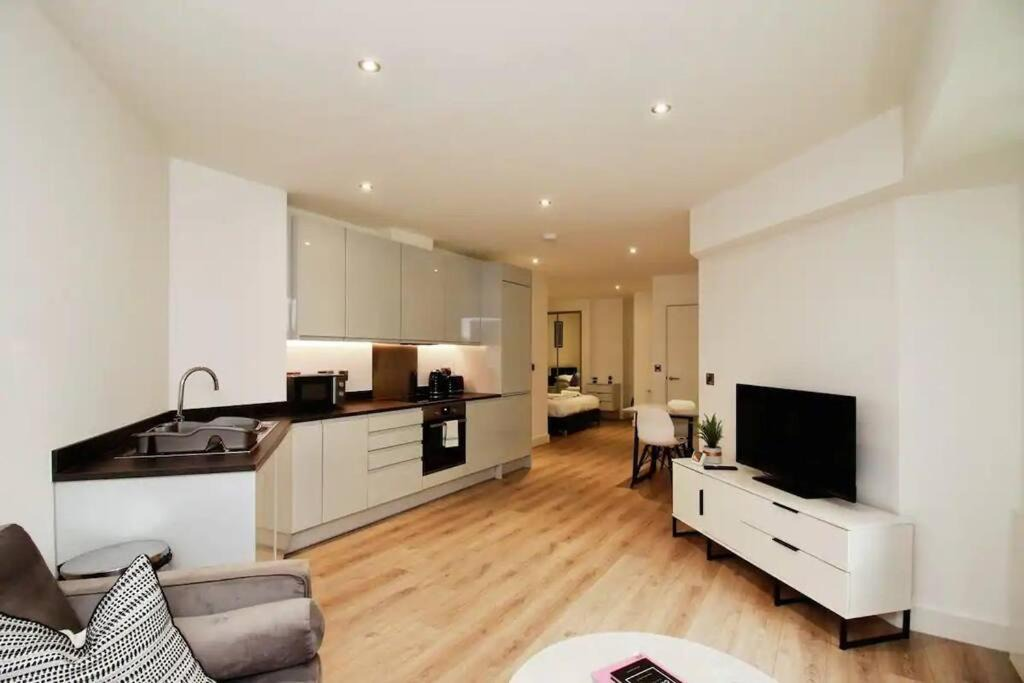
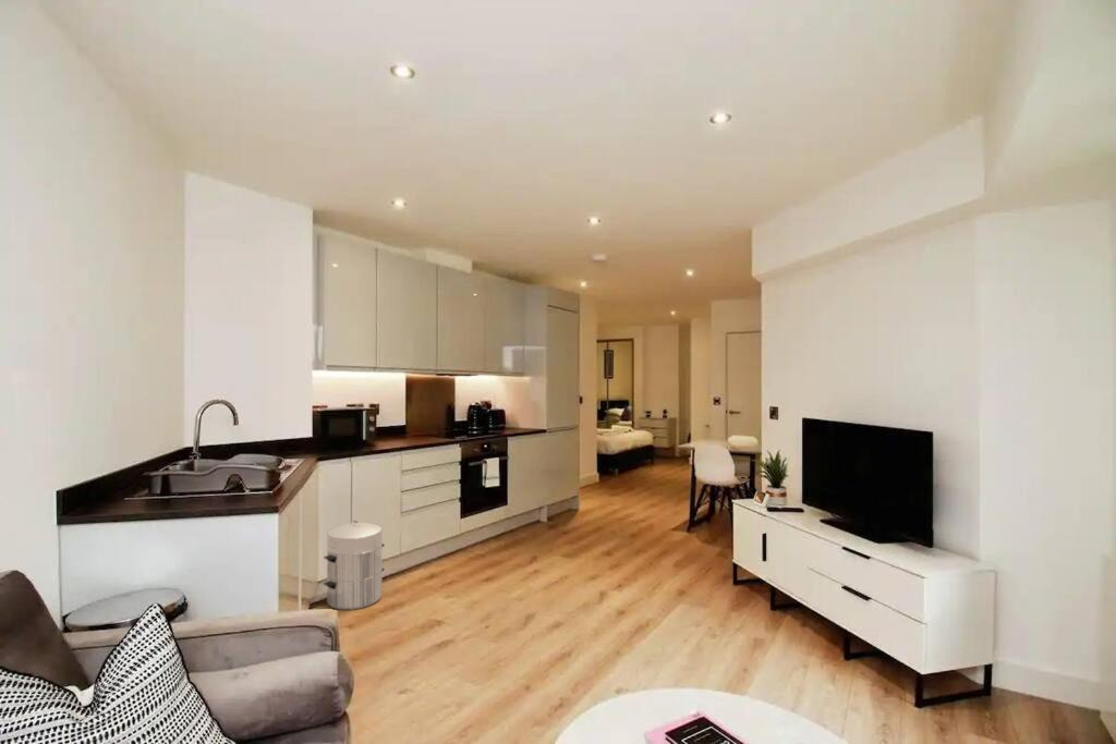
+ waste bin [323,520,386,611]
